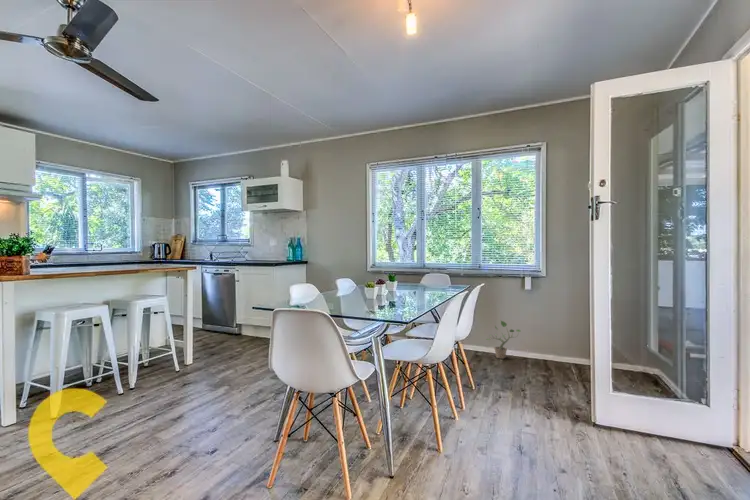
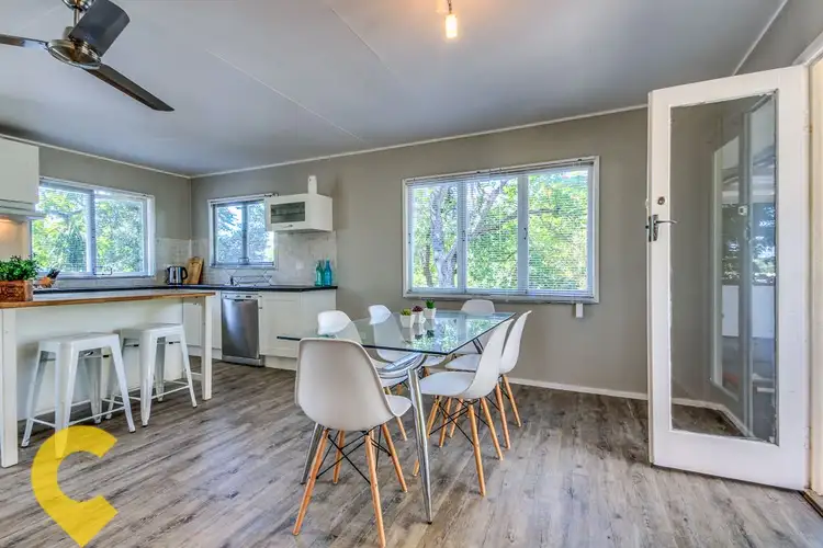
- potted plant [485,320,522,360]
